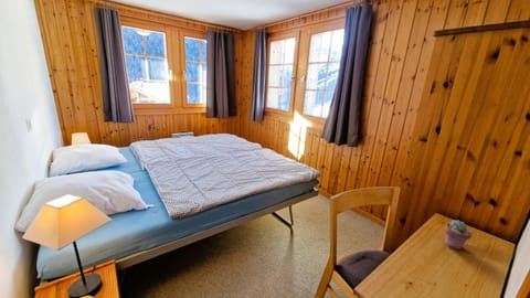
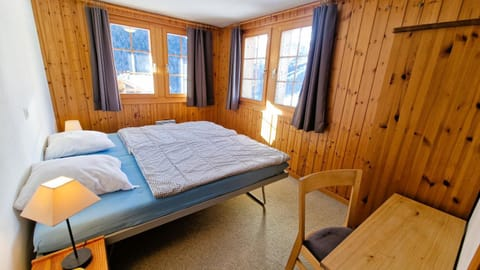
- potted succulent [444,220,474,251]
